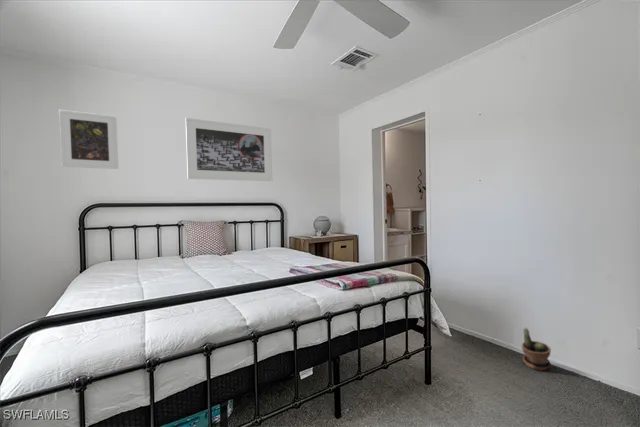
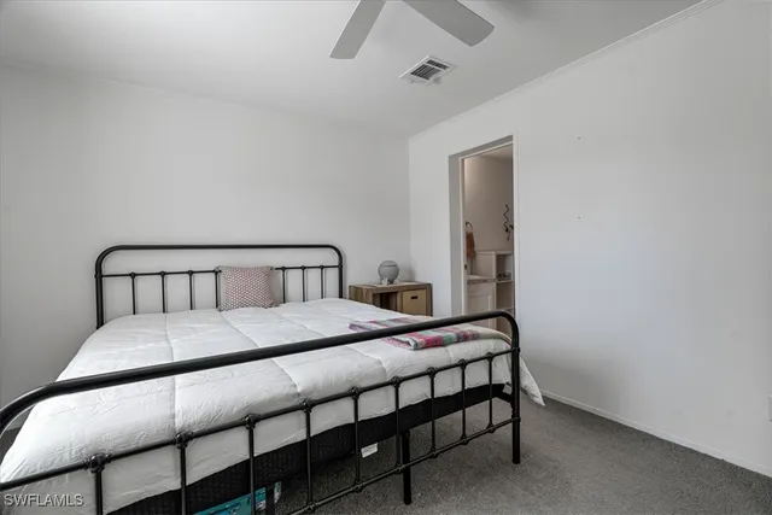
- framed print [58,109,120,170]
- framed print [184,117,273,182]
- potted plant [521,326,552,372]
